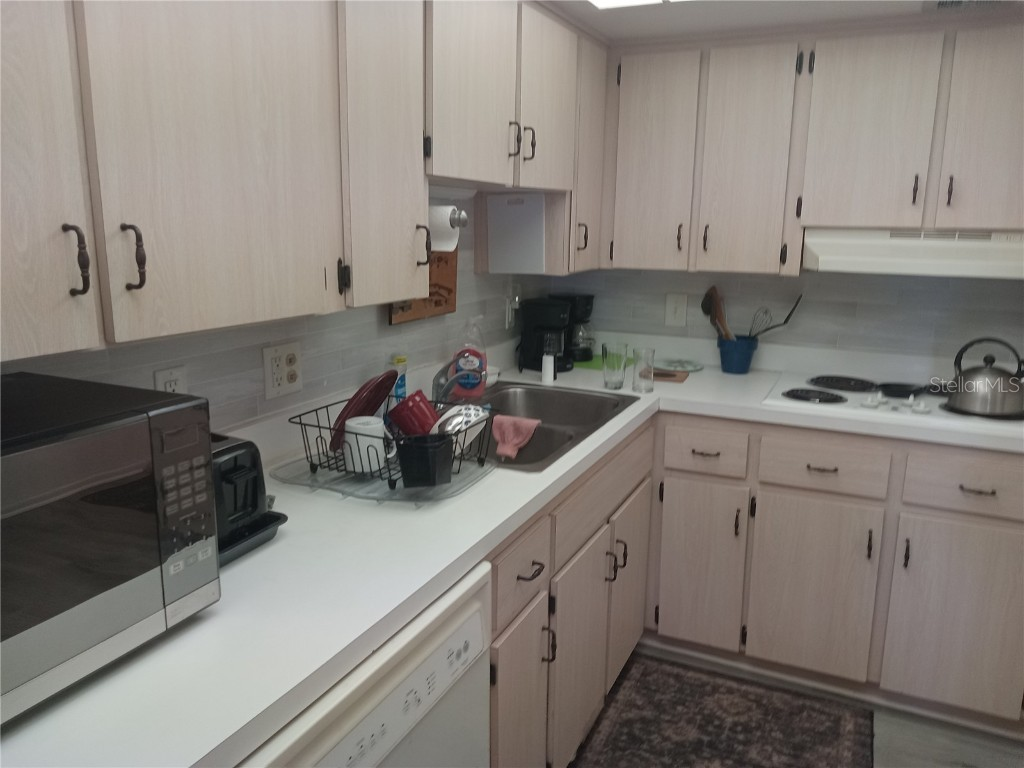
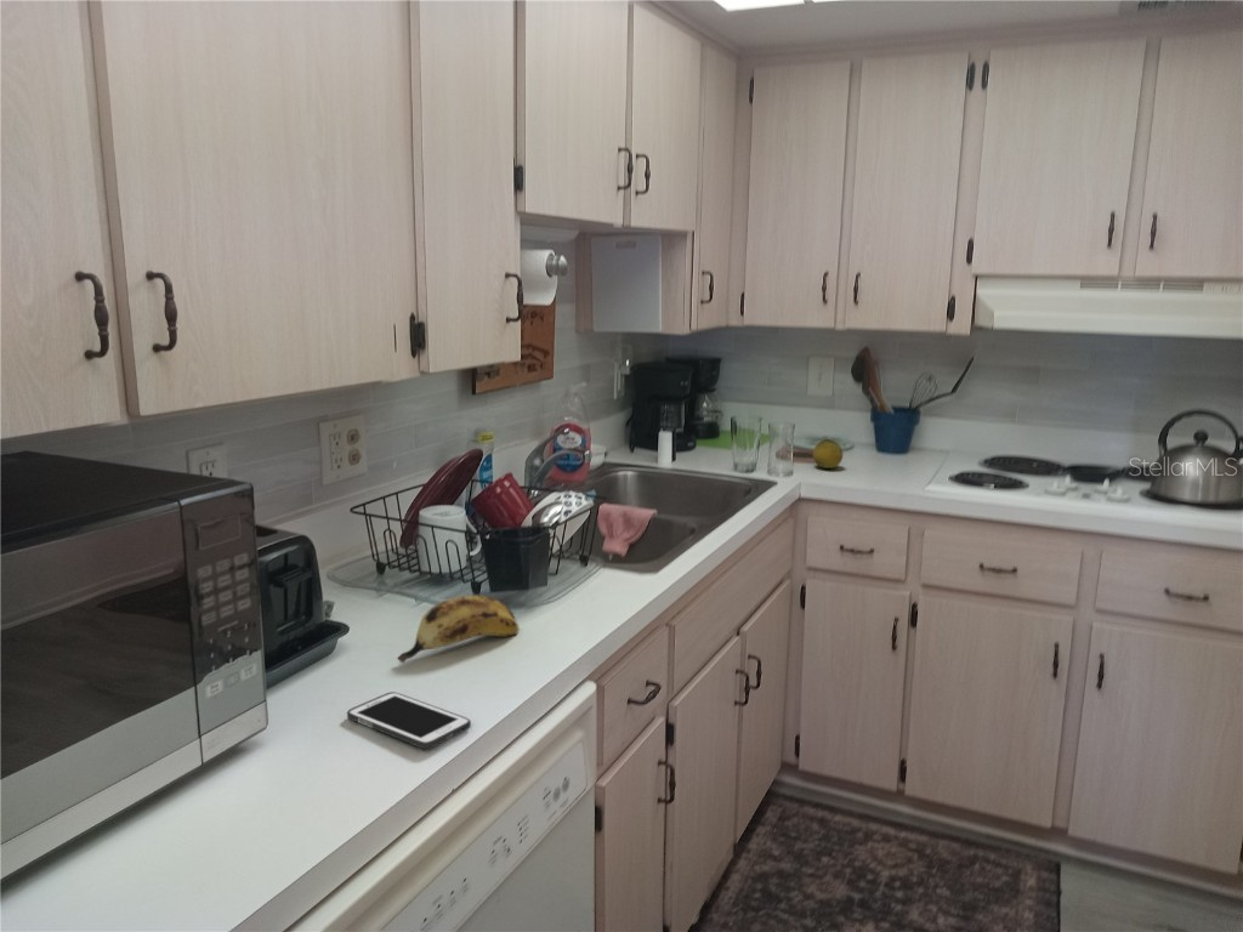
+ cell phone [346,691,472,750]
+ banana [396,595,521,664]
+ fruit [812,438,844,470]
